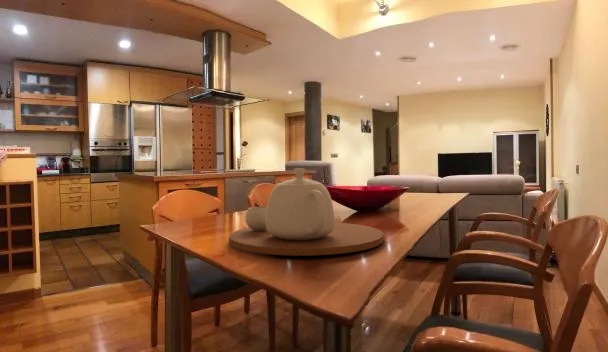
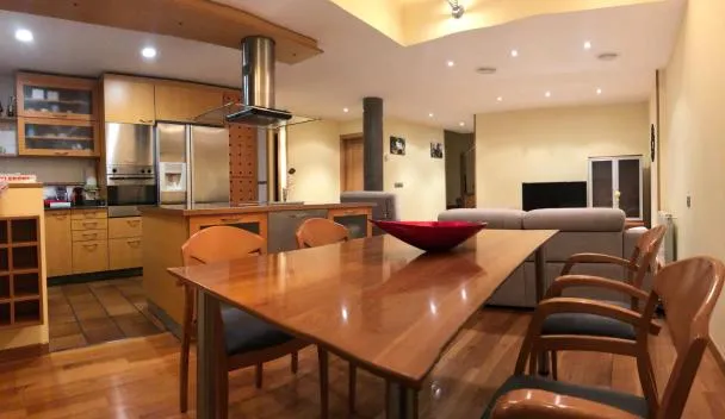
- tea set [228,167,385,257]
